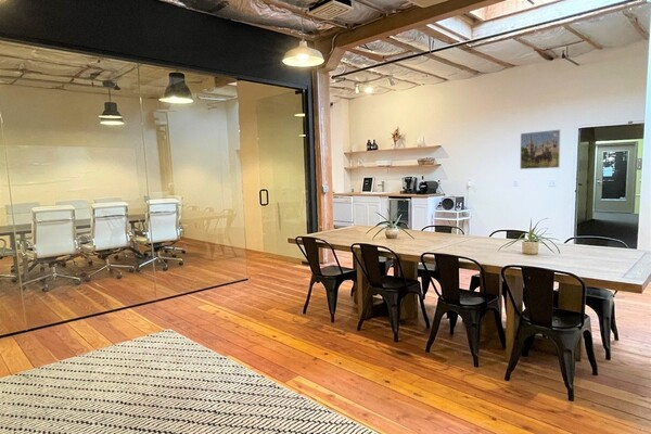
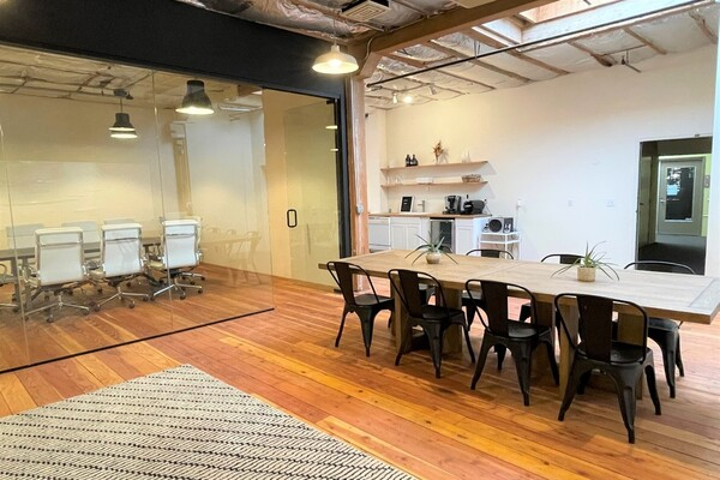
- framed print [519,129,561,170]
